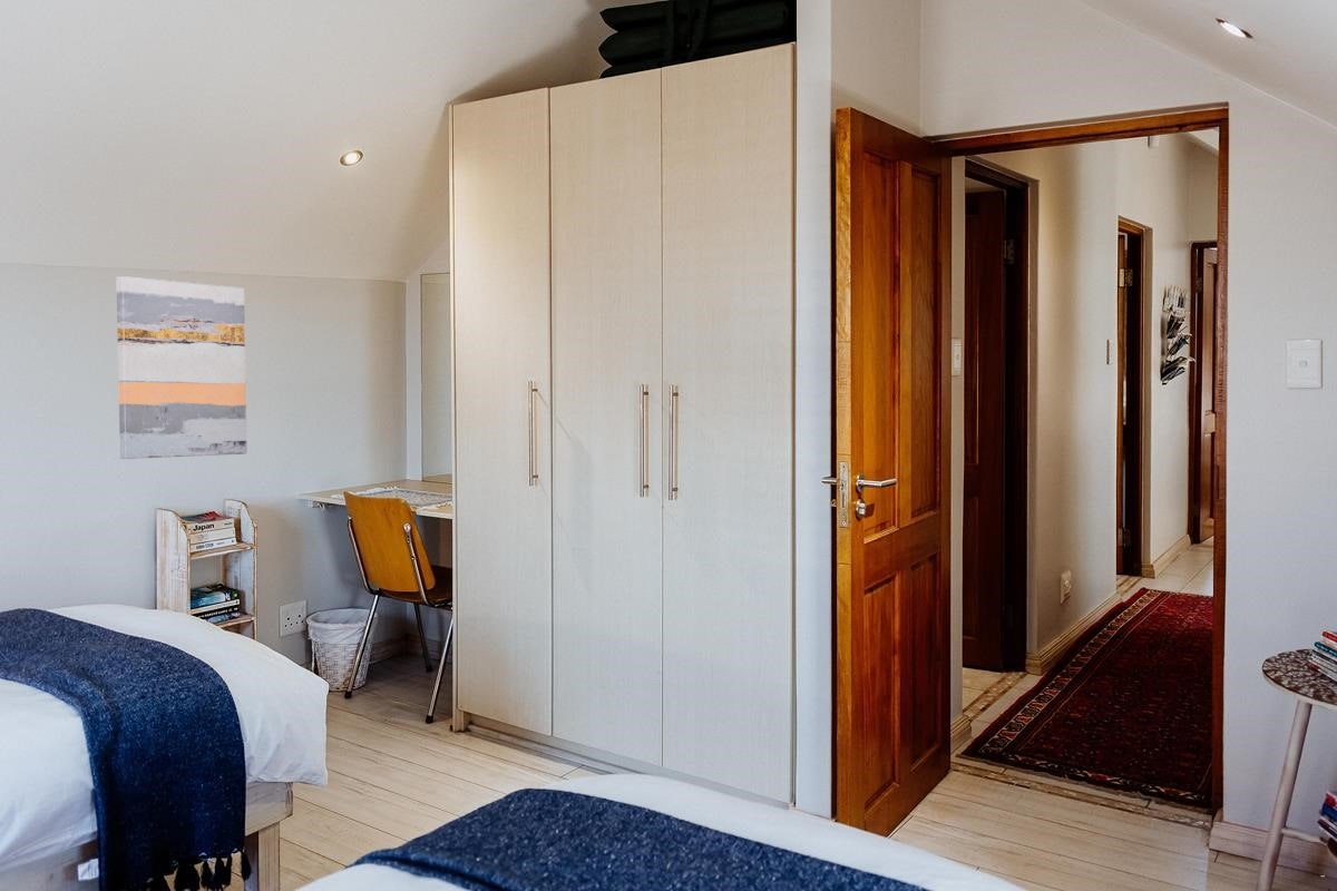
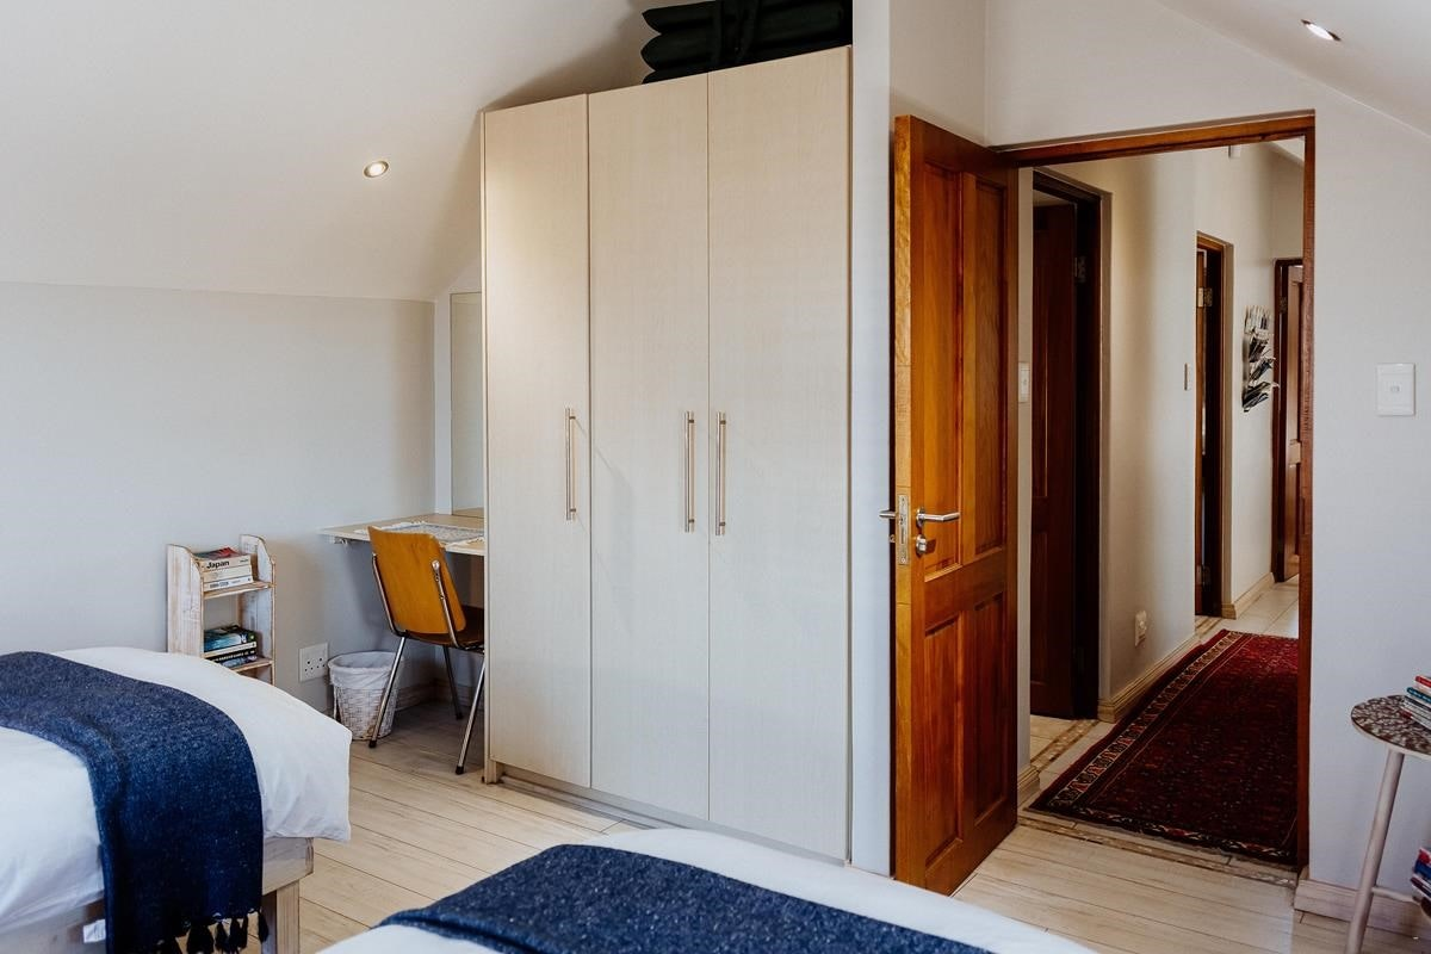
- wall art [115,275,248,460]
